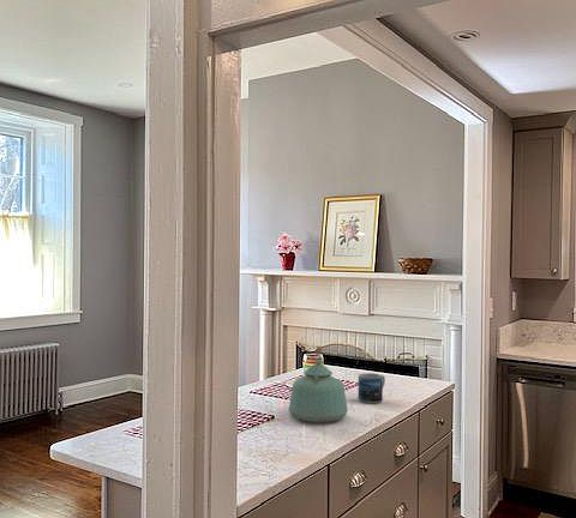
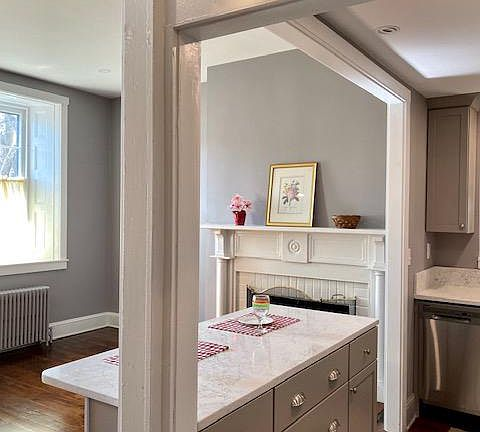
- mug [358,372,386,404]
- kettle [288,345,349,423]
